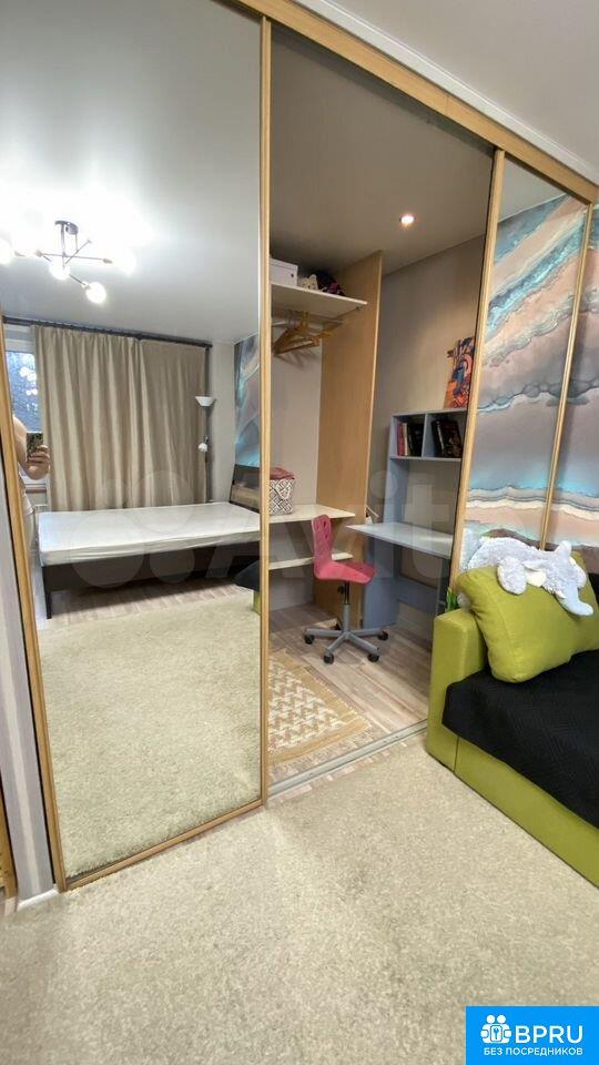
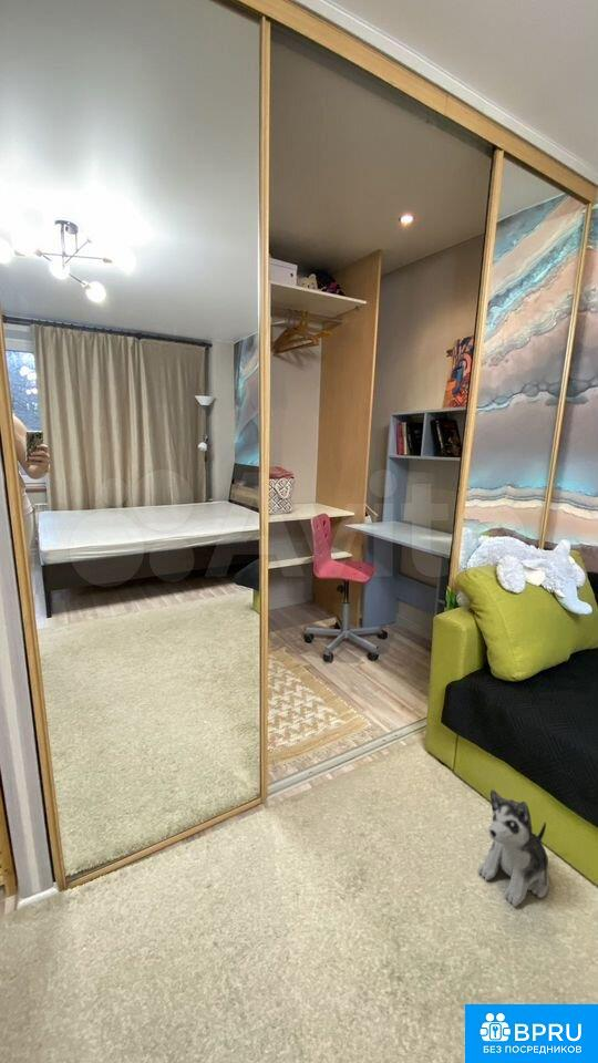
+ plush toy [476,788,550,908]
